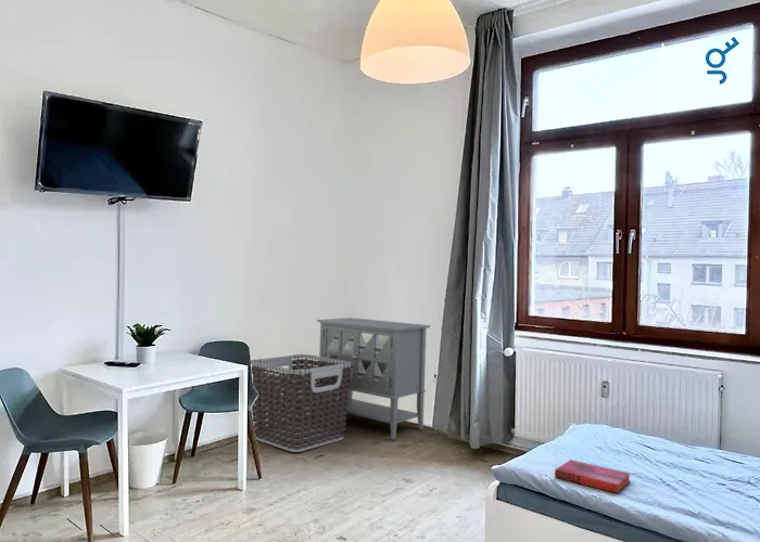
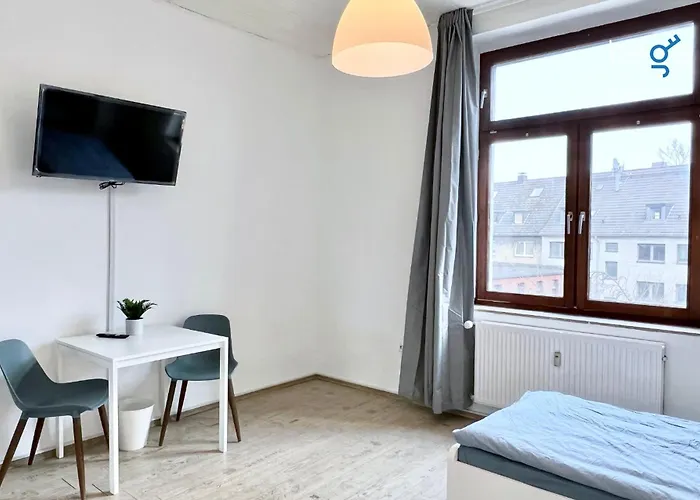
- hardback book [554,459,631,494]
- cabinet [316,317,431,440]
- clothes hamper [250,353,352,453]
